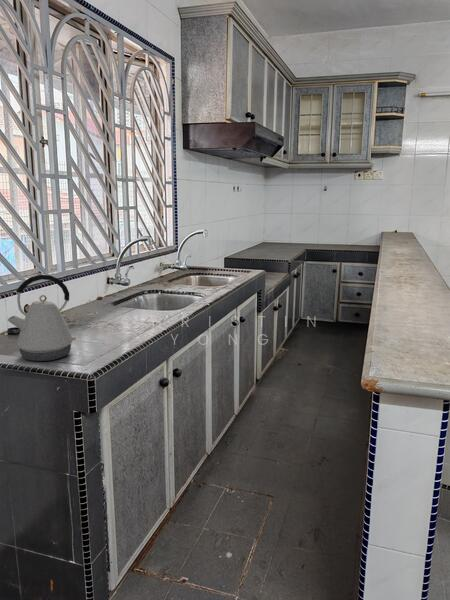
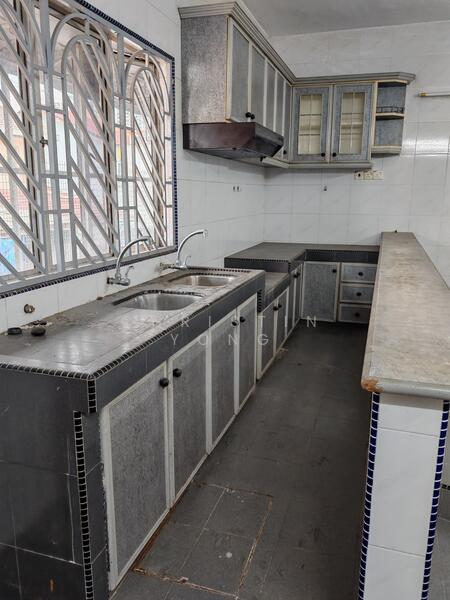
- kettle [6,274,77,362]
